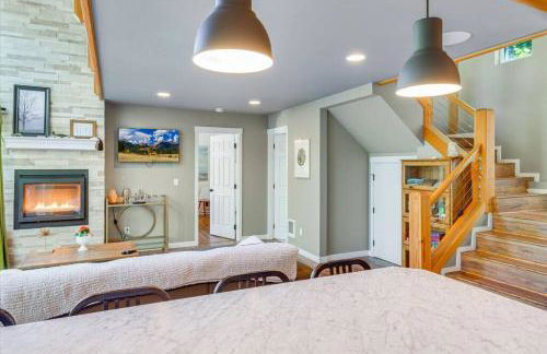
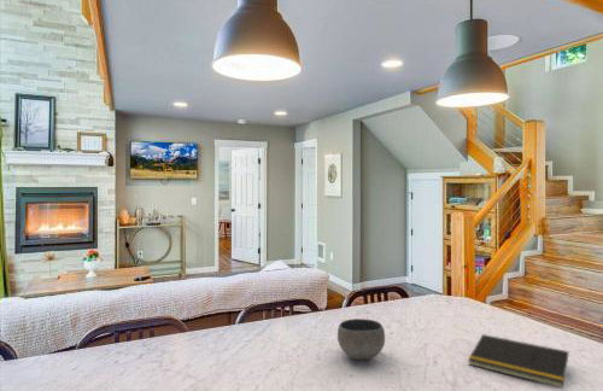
+ notepad [467,333,569,389]
+ bowl [336,317,386,361]
